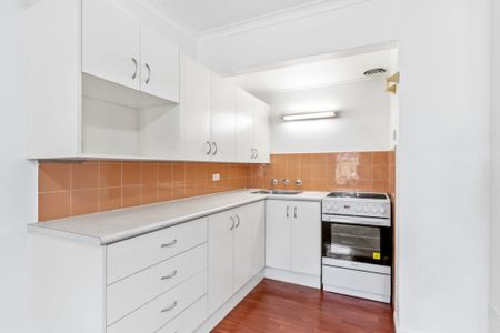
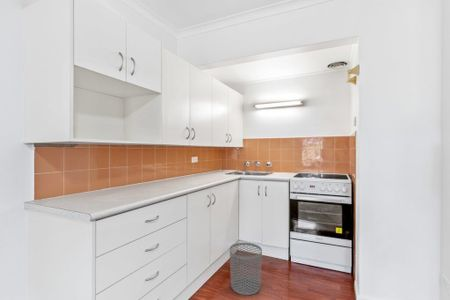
+ waste bin [229,242,263,296]
